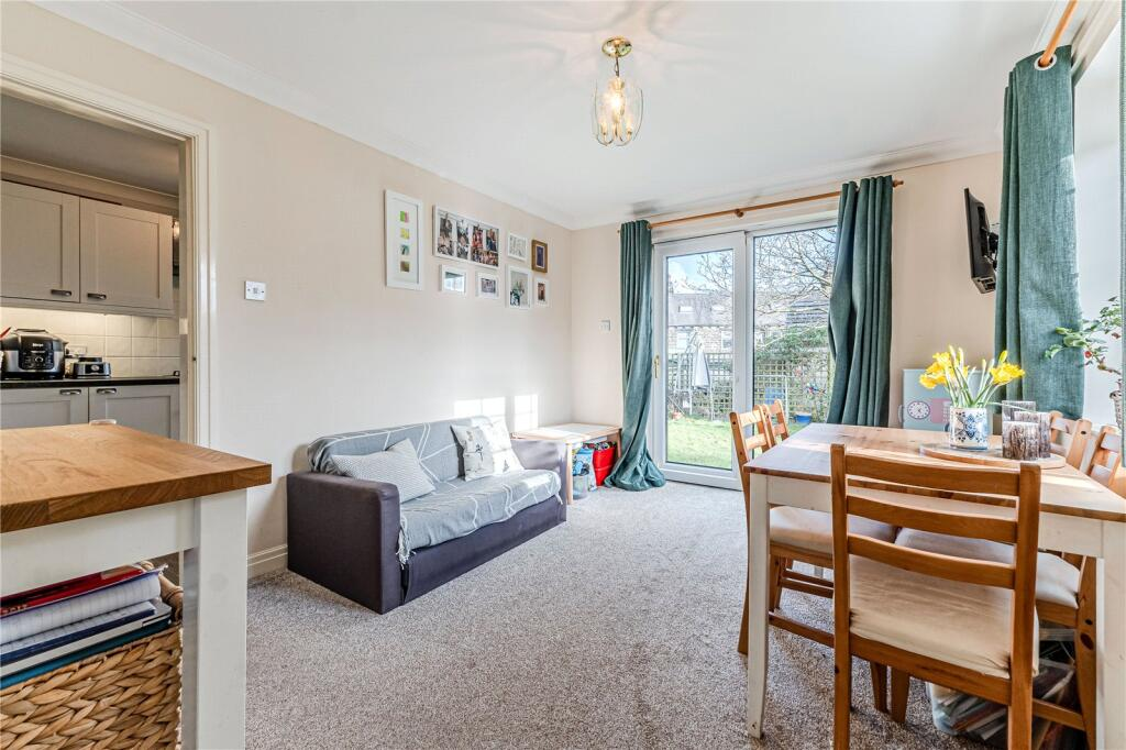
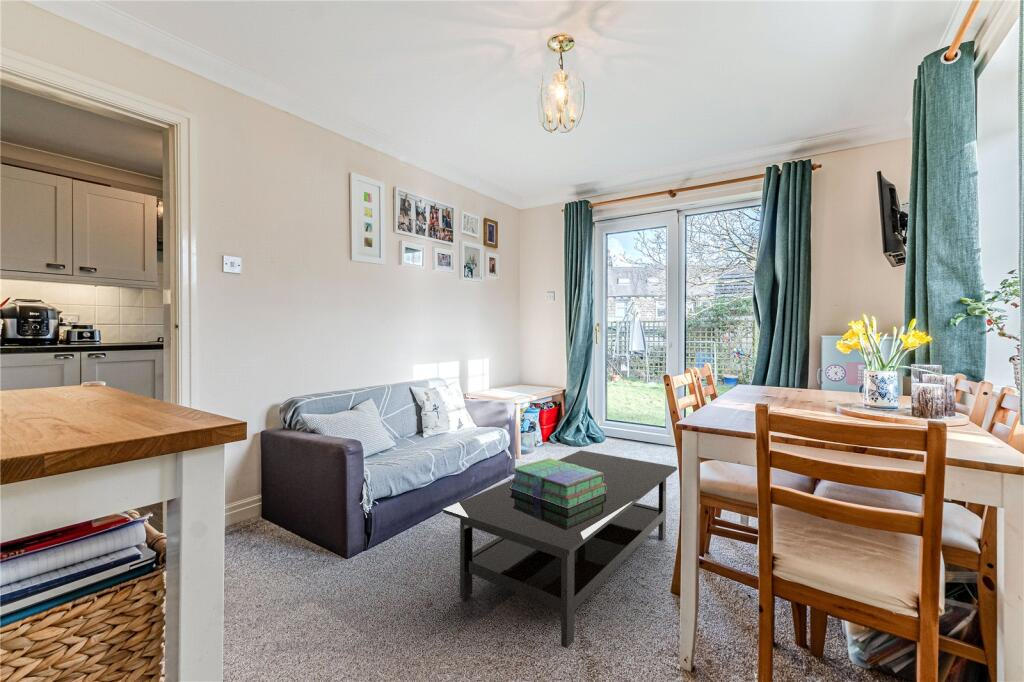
+ coffee table [442,450,678,649]
+ stack of books [509,457,607,508]
